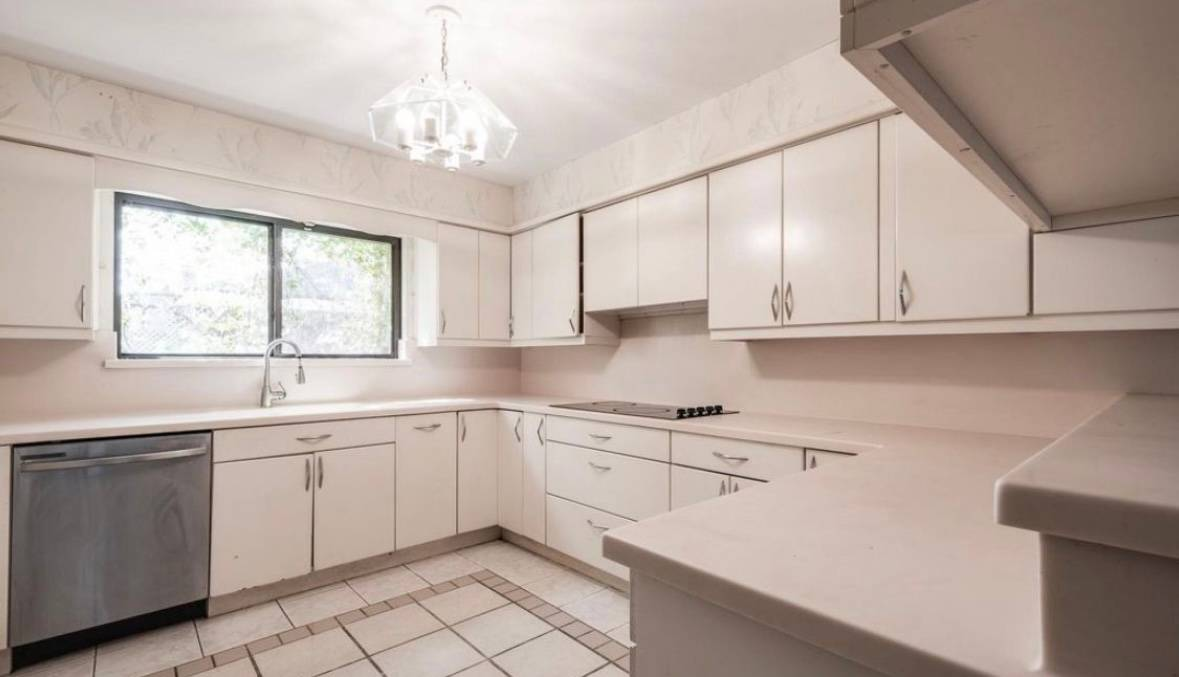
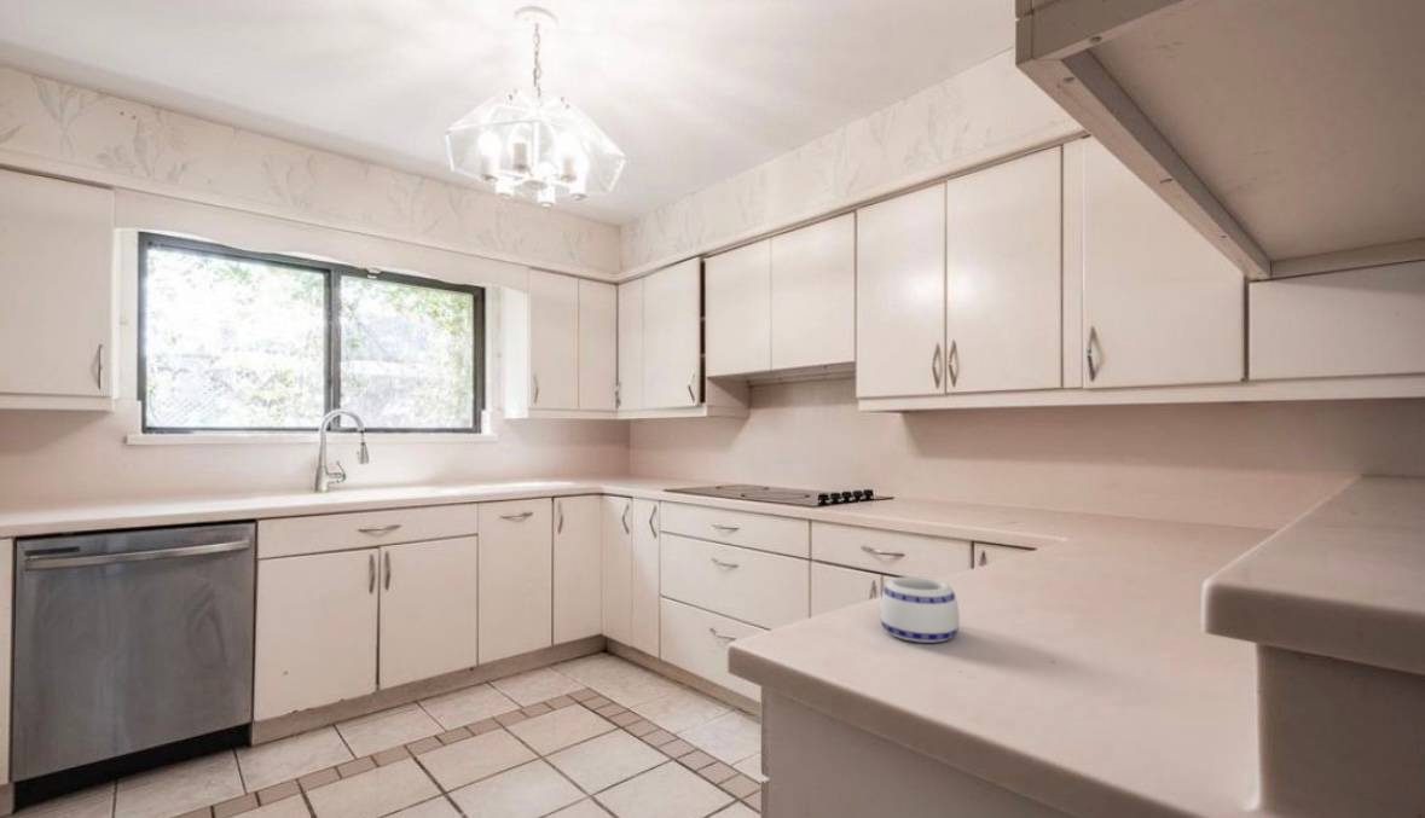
+ mug [879,575,961,644]
